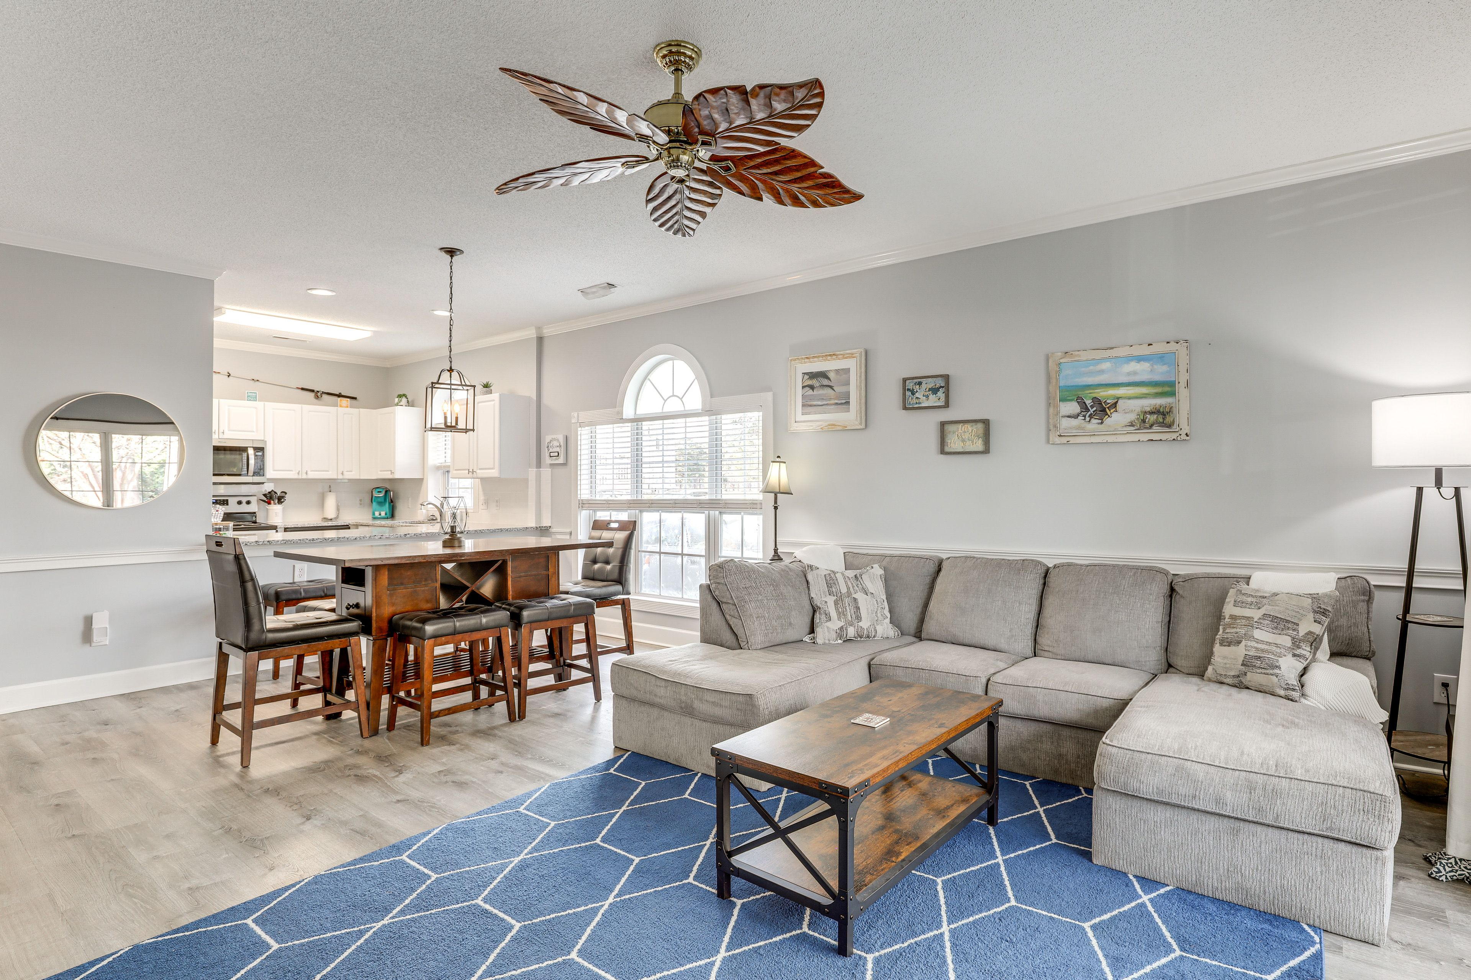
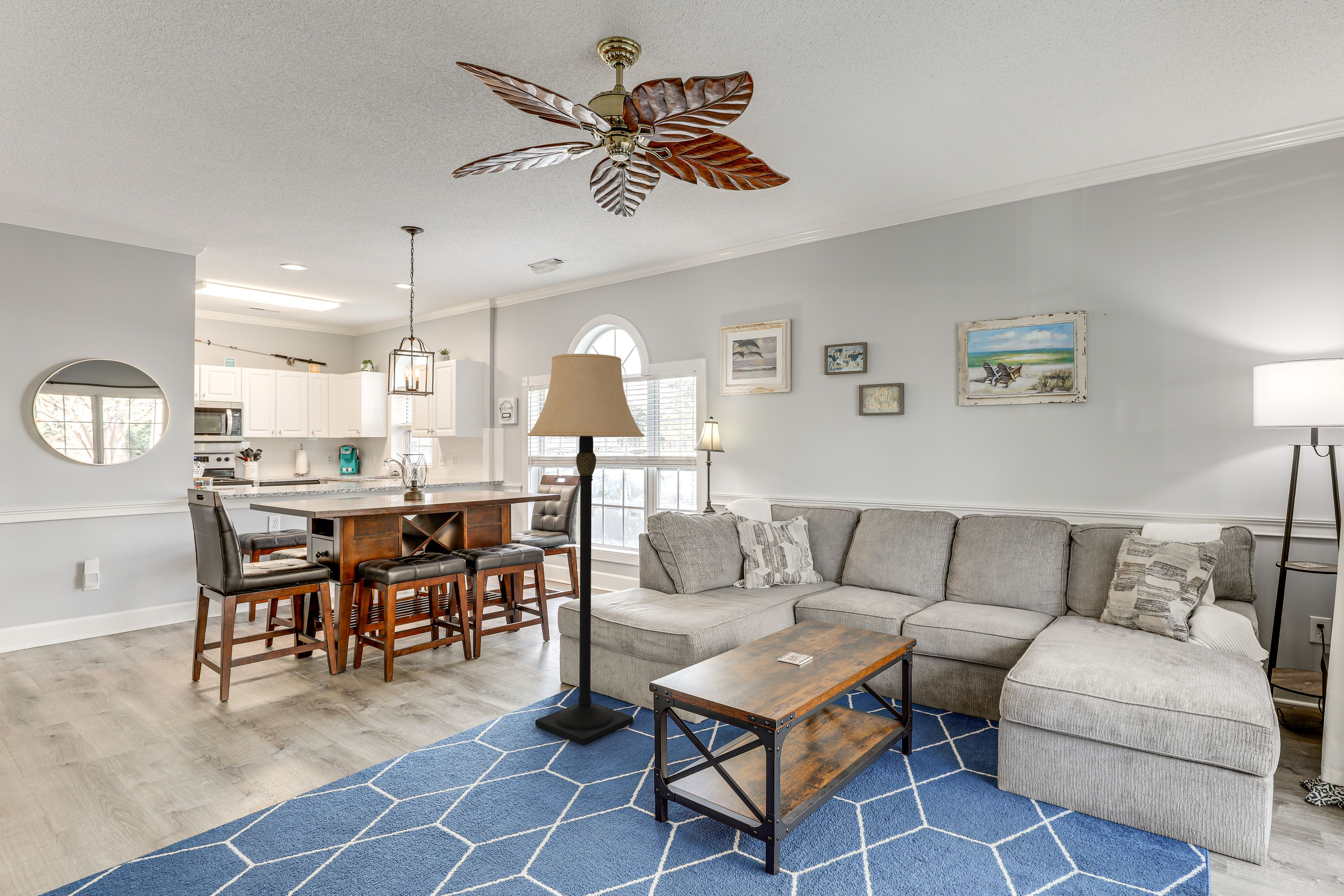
+ lamp [527,353,645,745]
